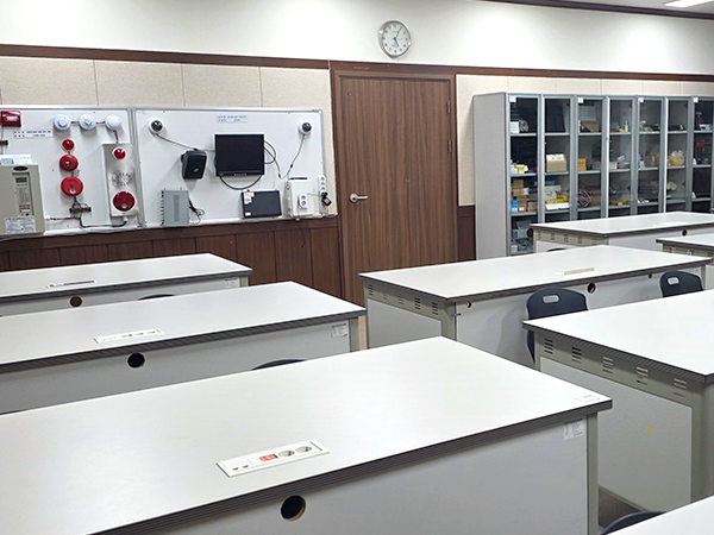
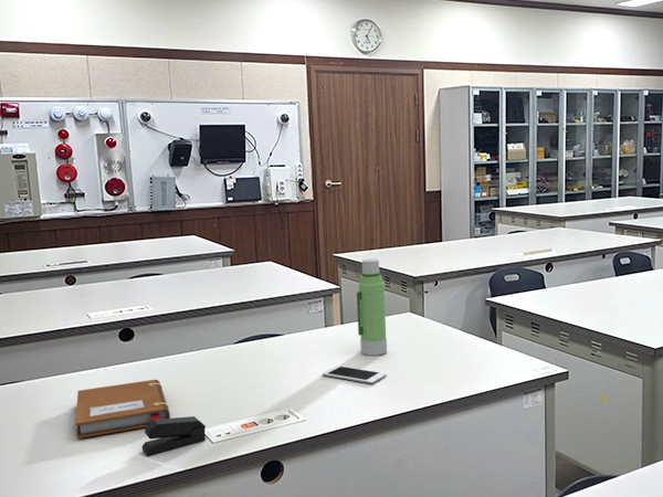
+ water bottle [356,258,388,357]
+ cell phone [322,364,388,384]
+ notebook [74,379,171,440]
+ stapler [141,415,207,456]
